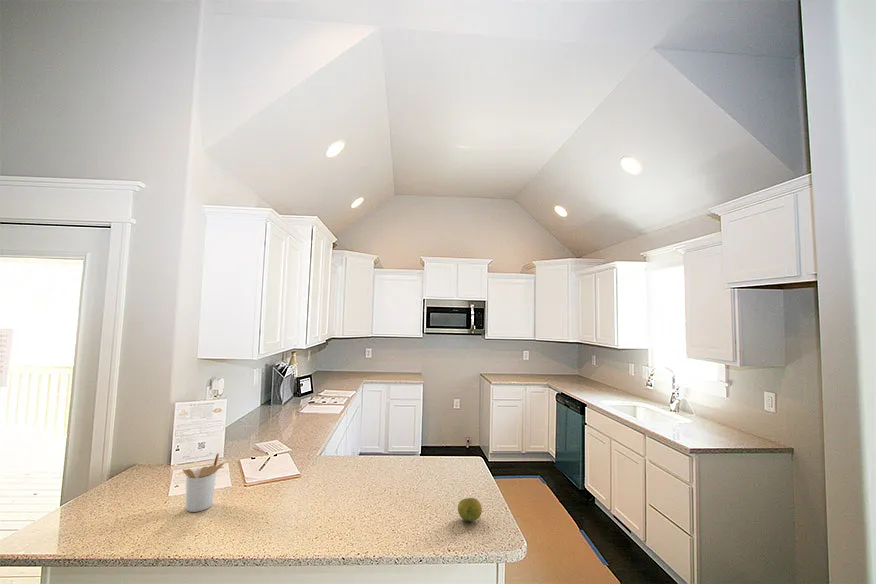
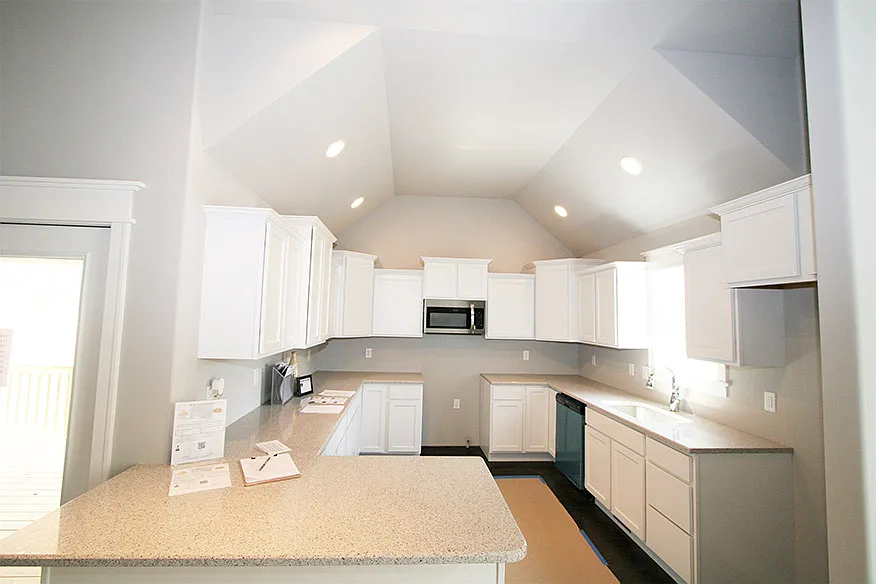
- fruit [457,497,483,522]
- utensil holder [182,452,225,513]
